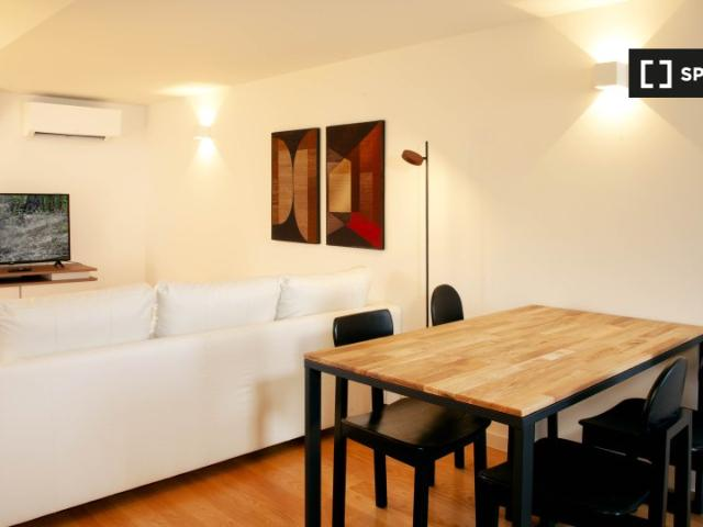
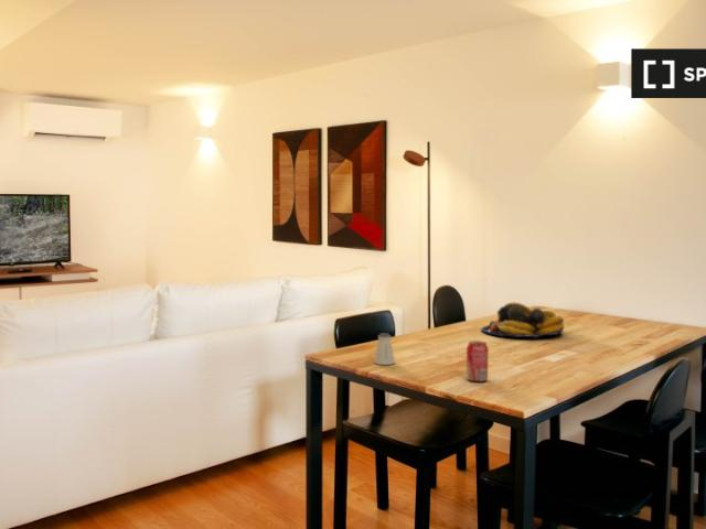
+ beverage can [466,339,490,384]
+ fruit bowl [480,301,566,338]
+ saltshaker [373,332,396,366]
